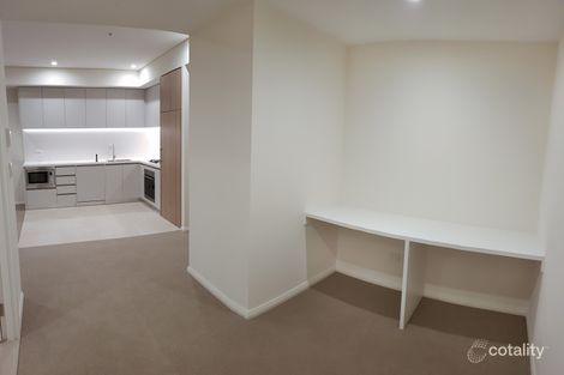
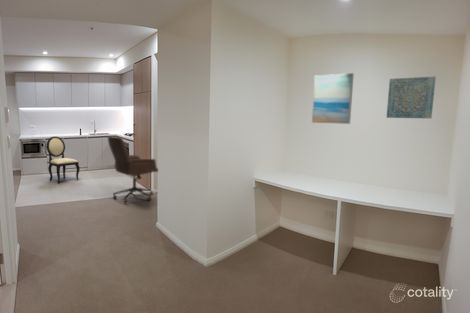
+ wall art [311,72,355,125]
+ dining chair [46,136,81,184]
+ wall art [385,76,437,119]
+ office chair [107,135,159,204]
